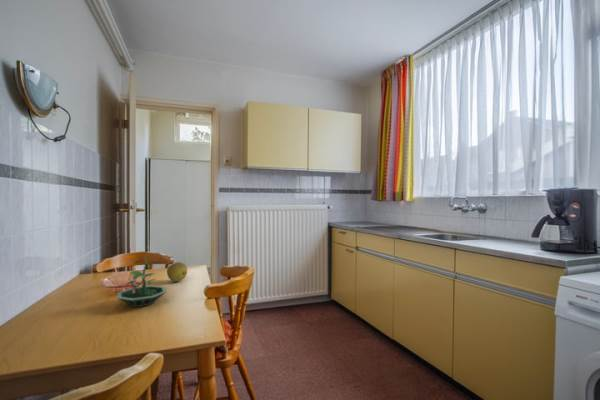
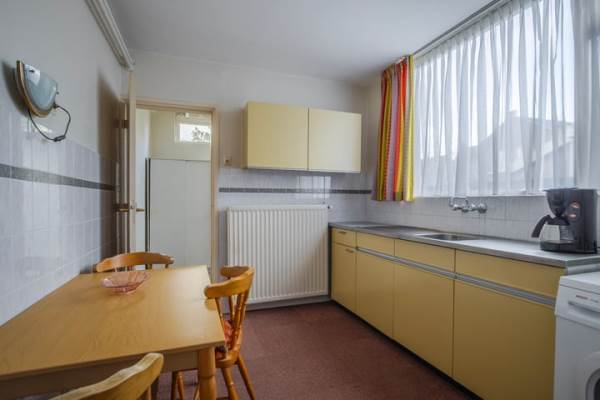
- terrarium [116,257,168,308]
- fruit [166,261,188,283]
